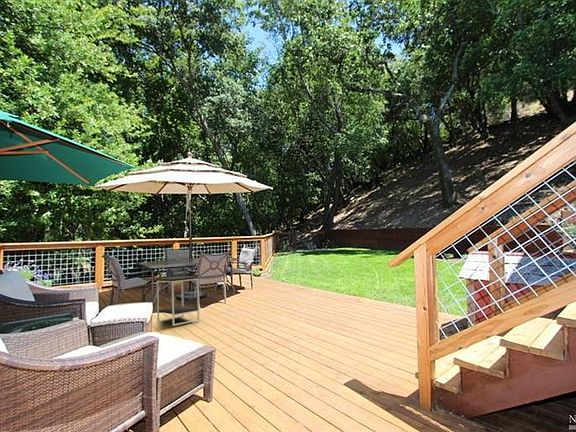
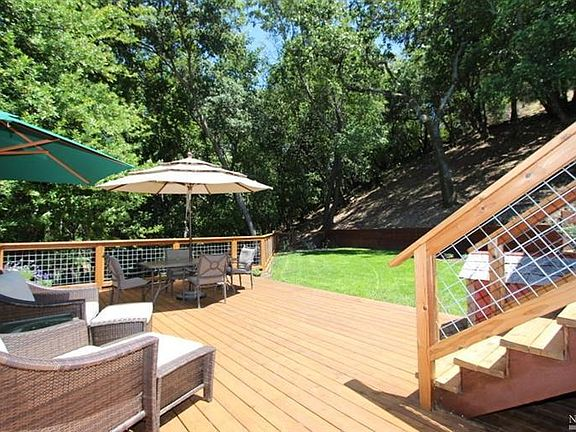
- side table [156,275,200,327]
